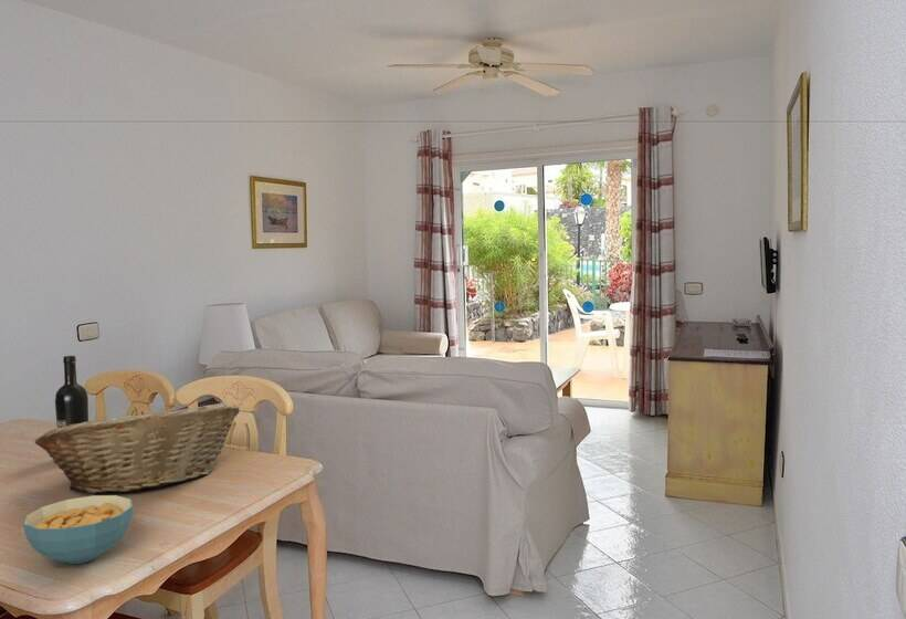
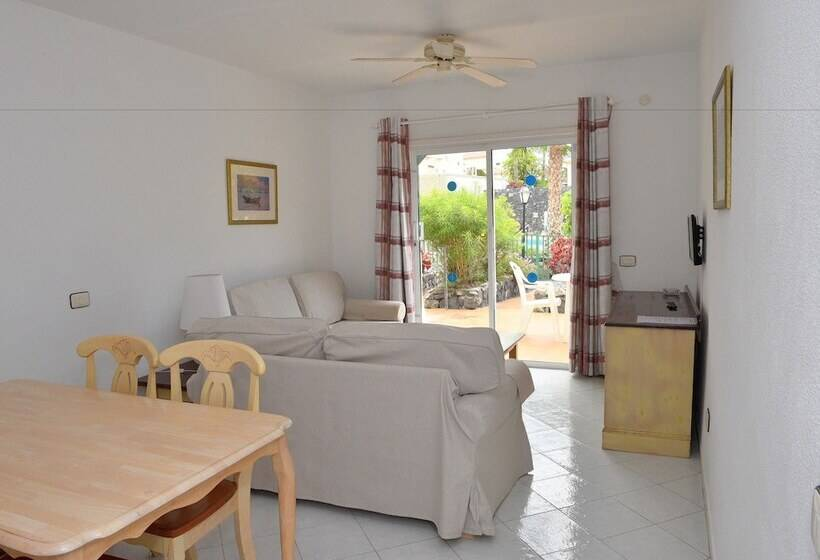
- cereal bowl [22,494,134,565]
- fruit basket [34,402,241,494]
- wine bottle [54,355,89,429]
